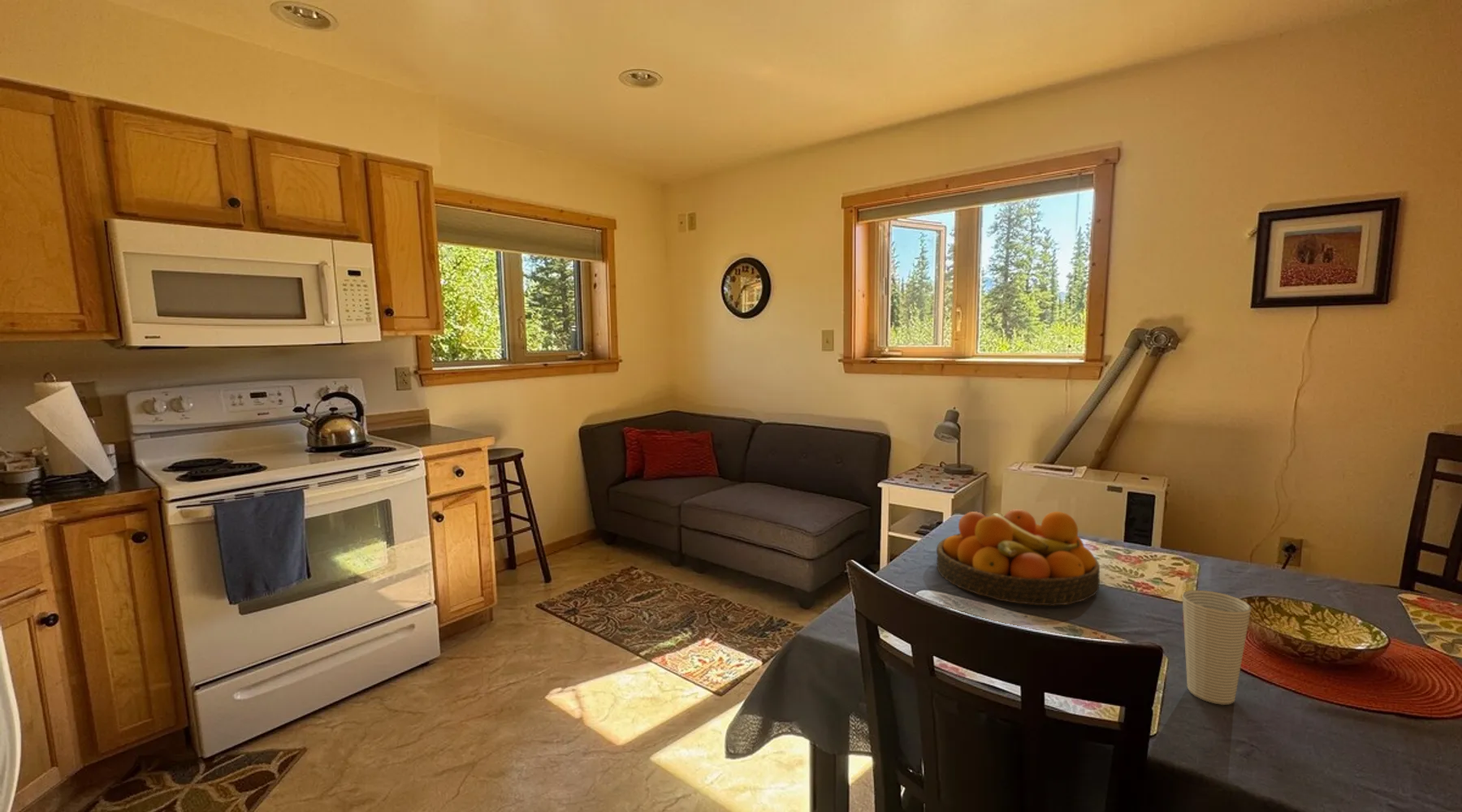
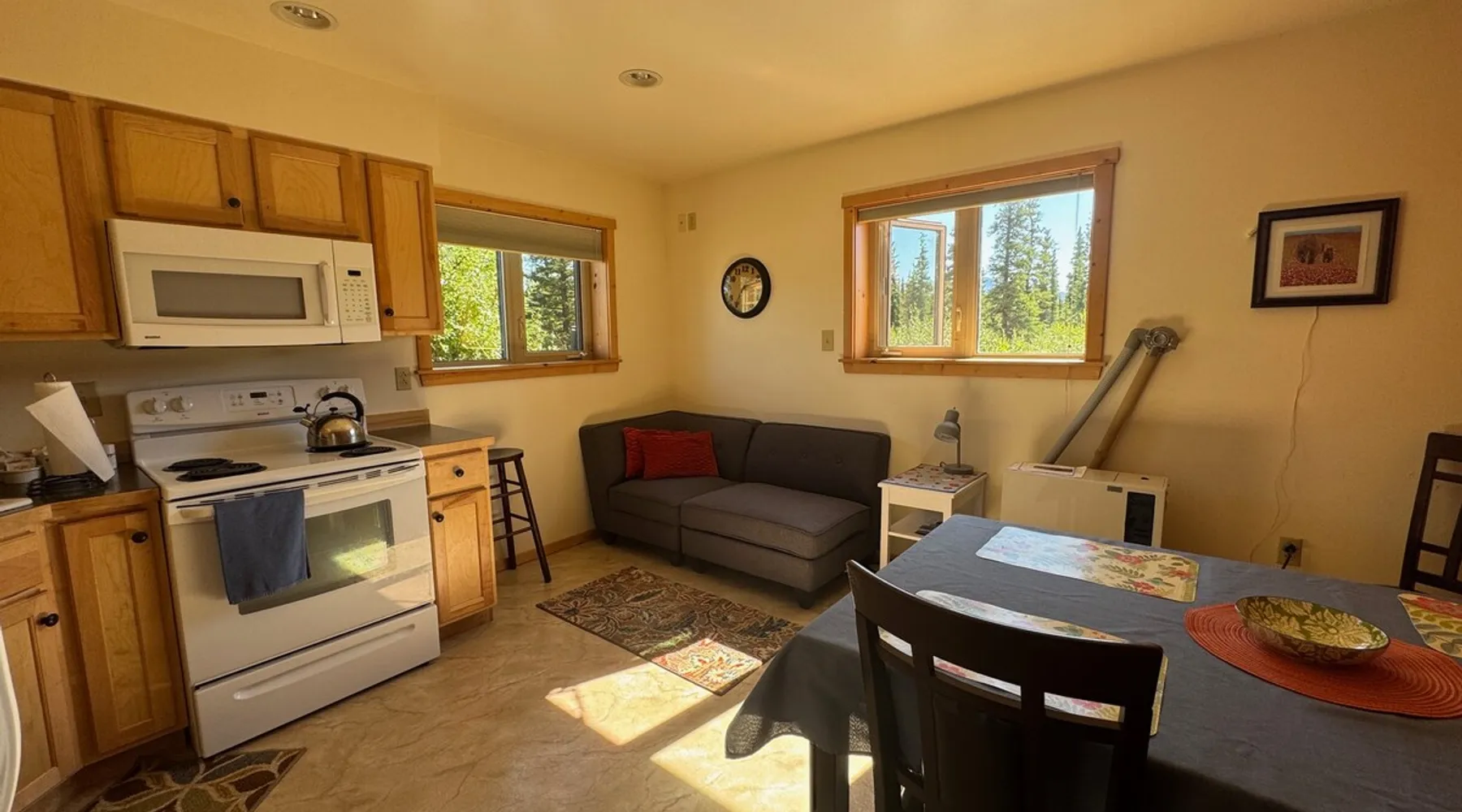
- fruit bowl [936,508,1101,607]
- cup [1182,590,1252,706]
